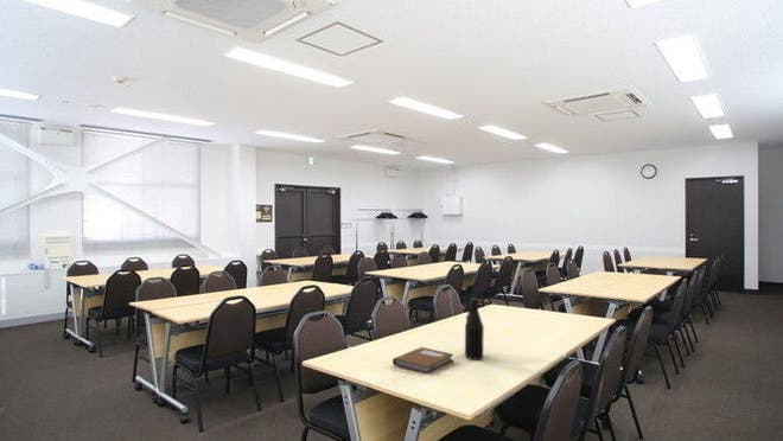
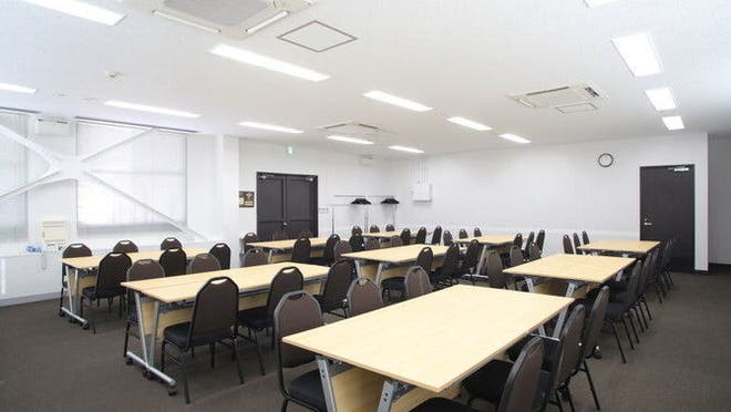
- notebook [392,346,454,376]
- bottle [464,298,485,362]
